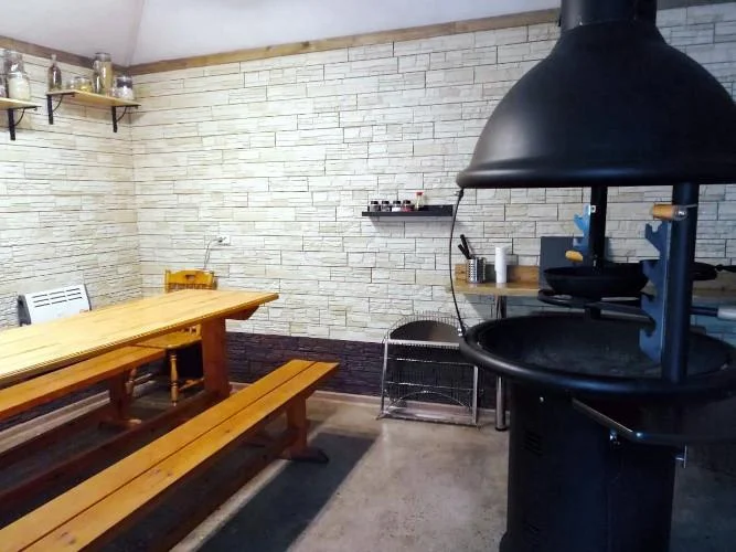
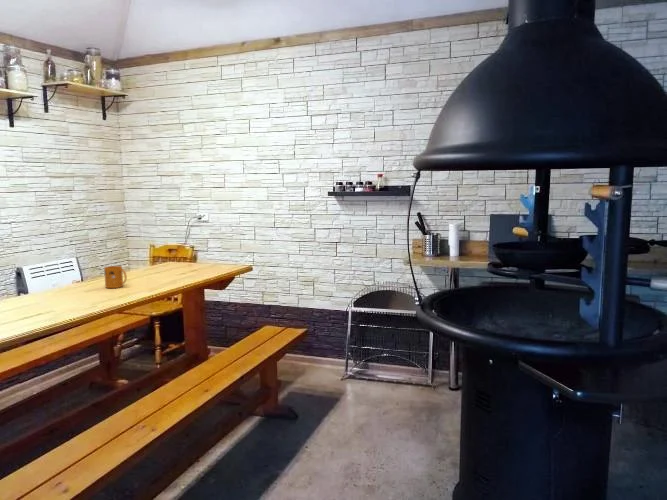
+ mug [103,265,128,289]
